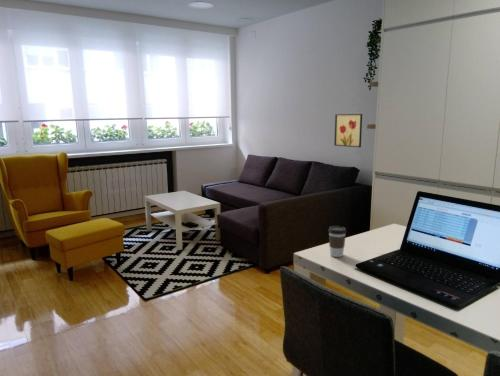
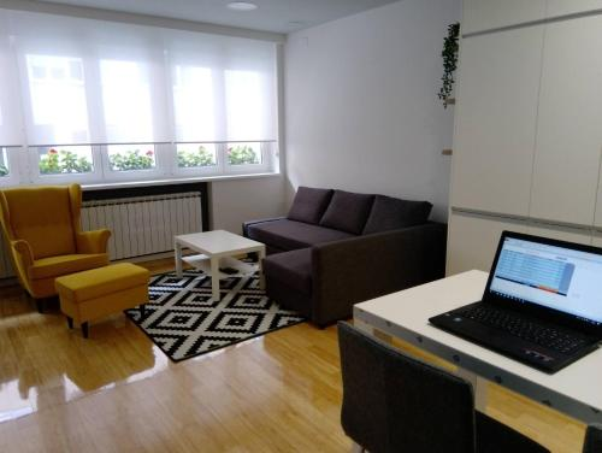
- coffee cup [328,225,347,258]
- wall art [333,113,363,148]
